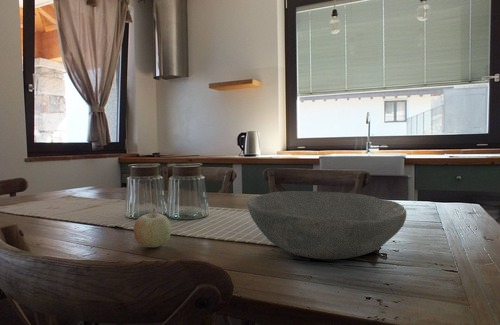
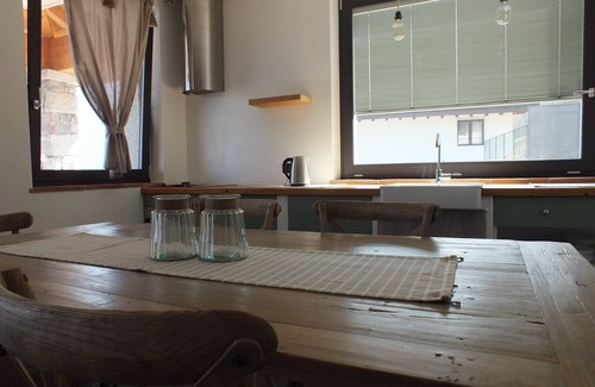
- fruit [133,208,172,248]
- bowl [246,190,407,260]
